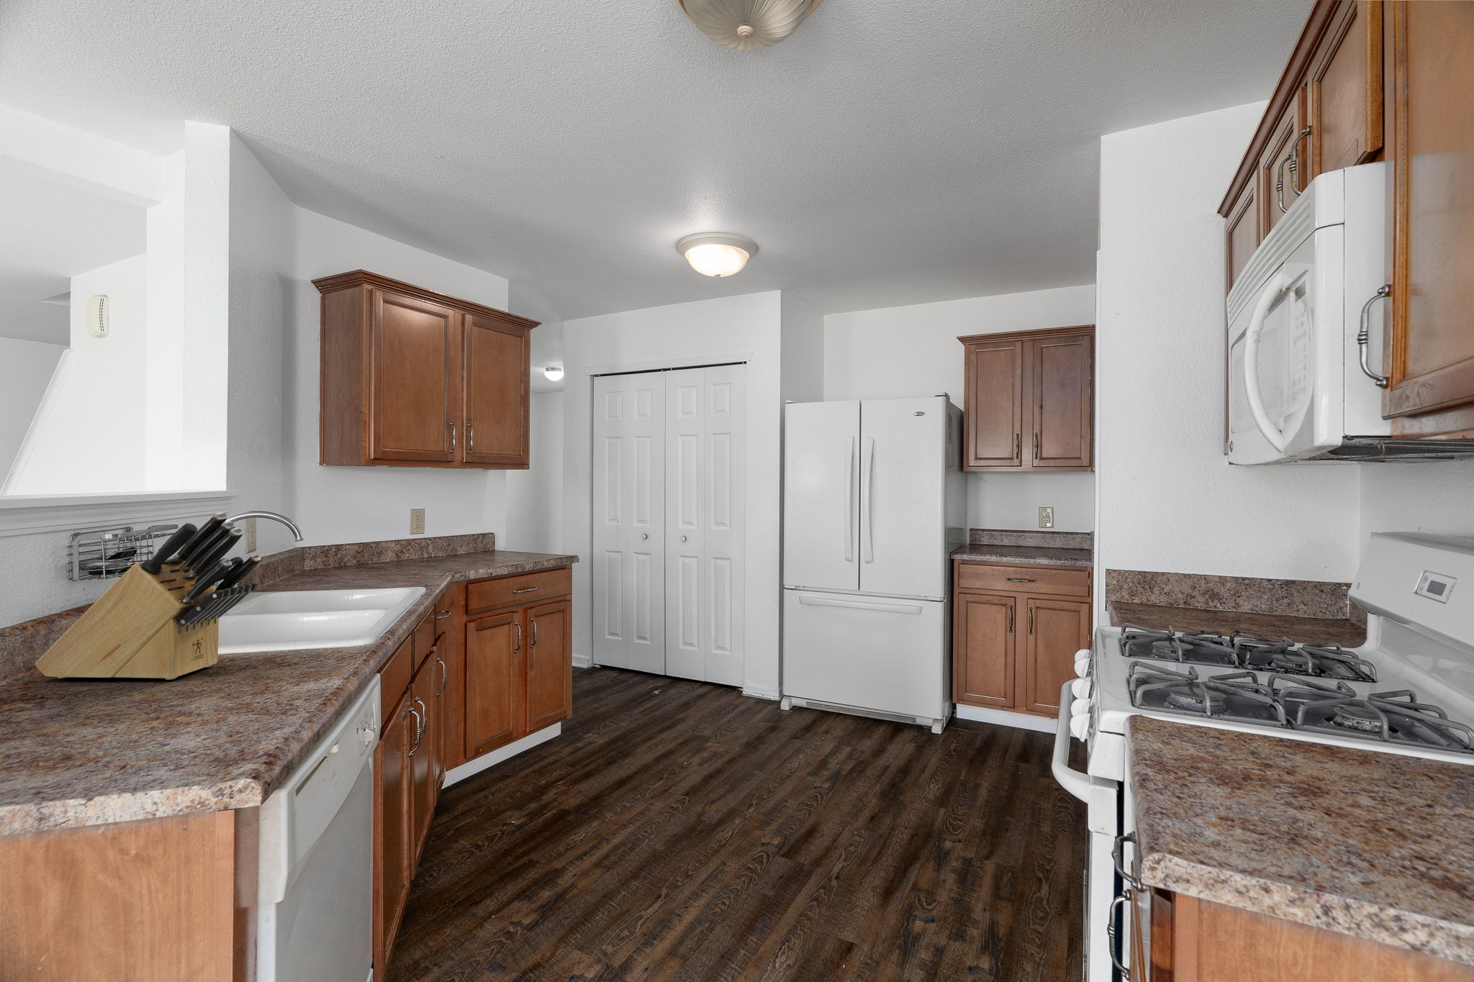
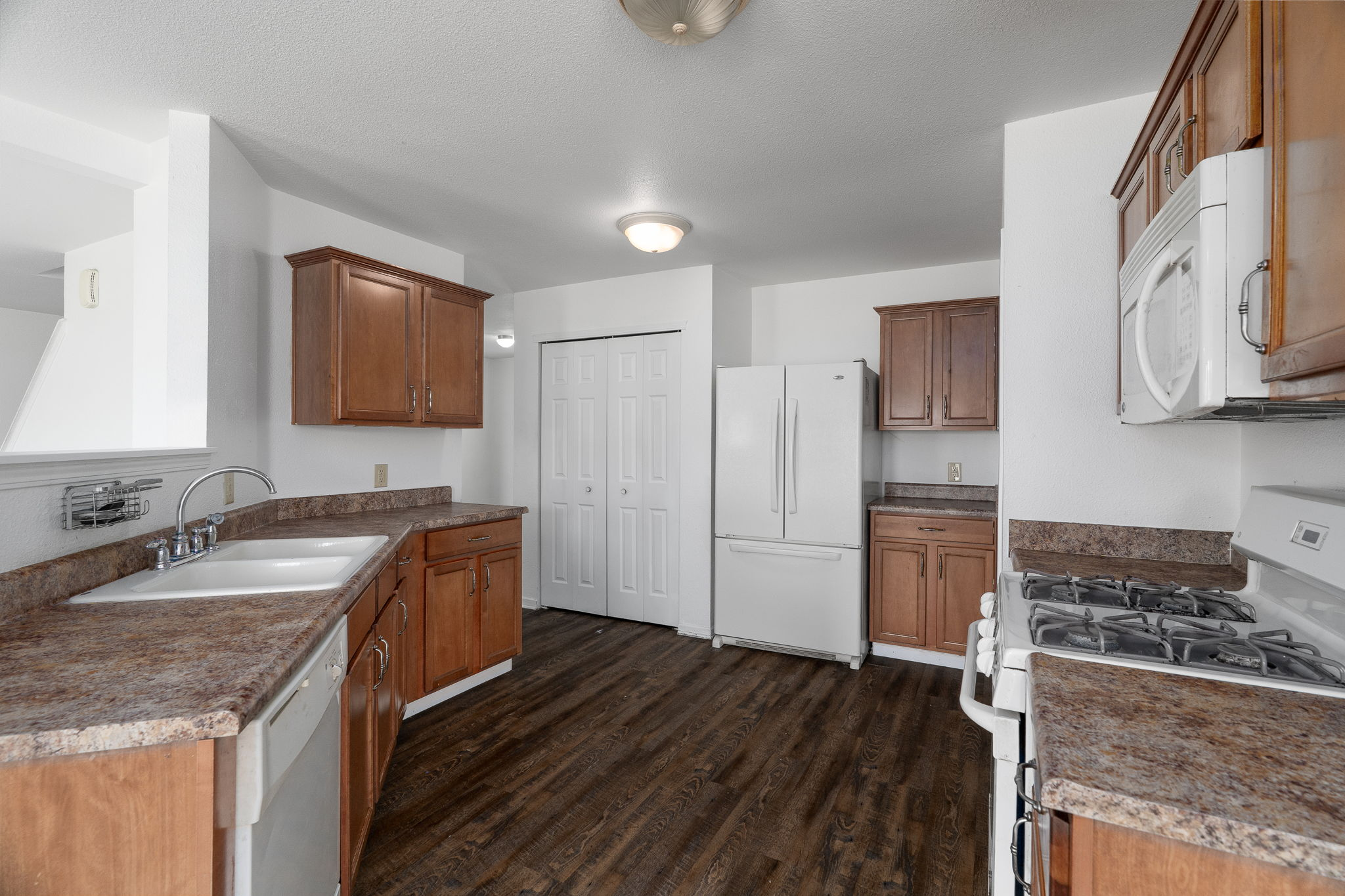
- knife block [34,512,261,681]
